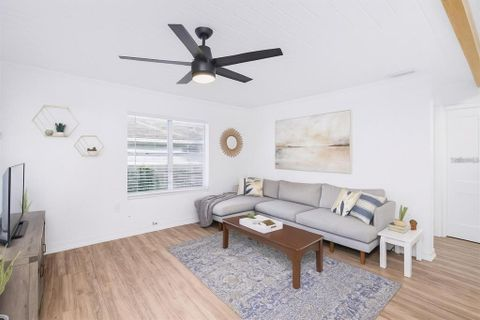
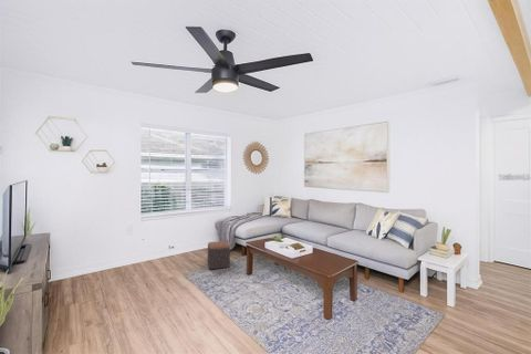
+ footstool [207,240,231,270]
